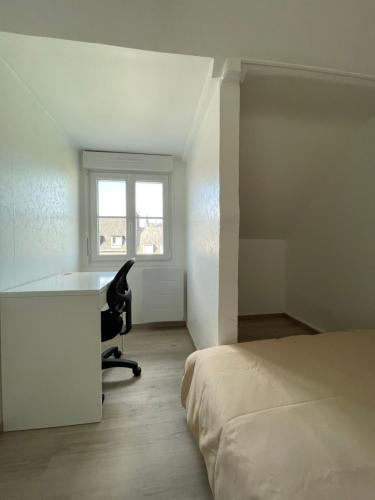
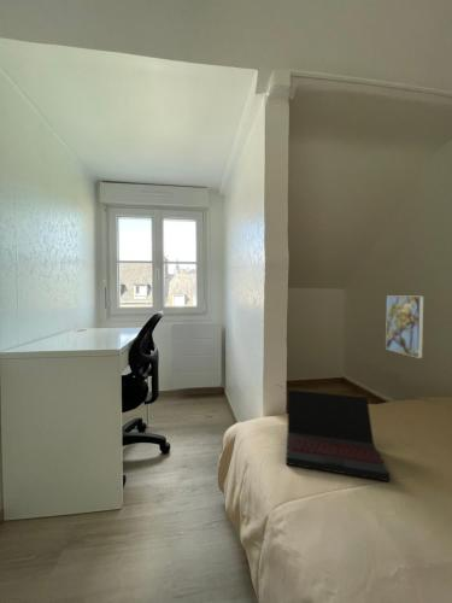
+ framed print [385,295,424,359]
+ laptop [284,388,391,482]
